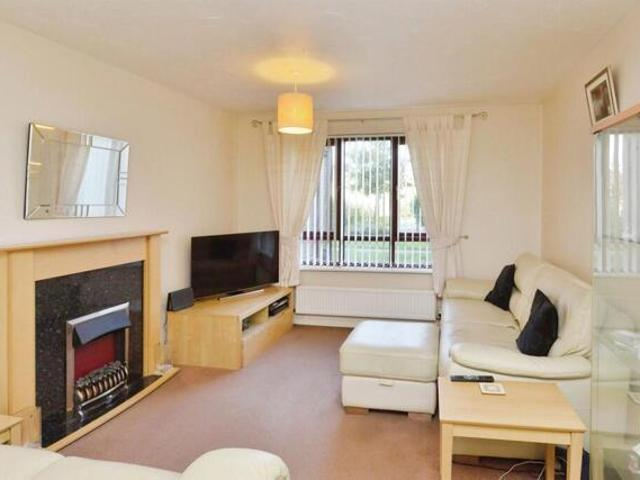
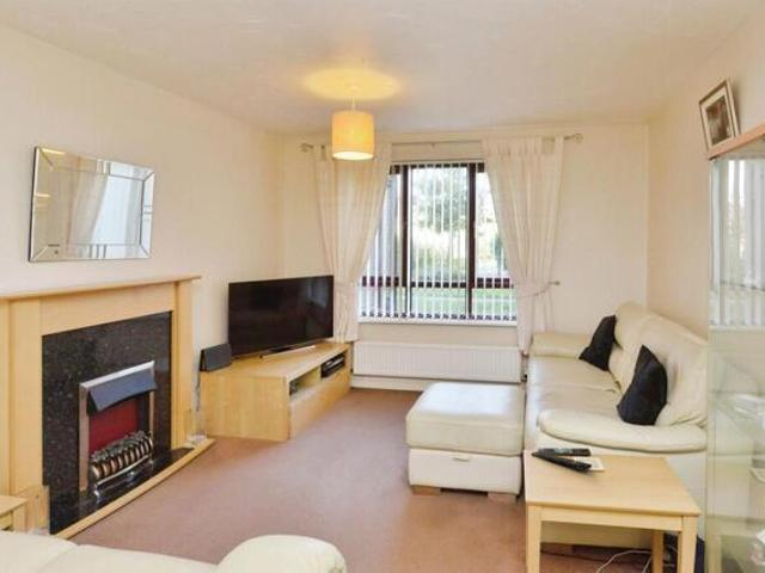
+ remote control [530,450,593,472]
